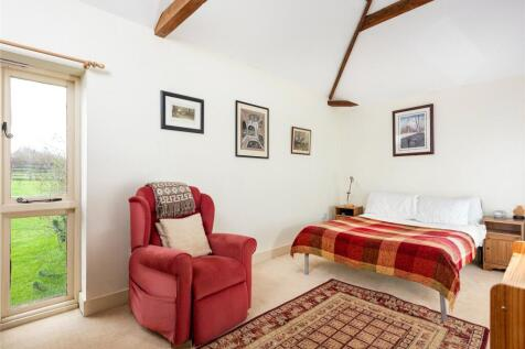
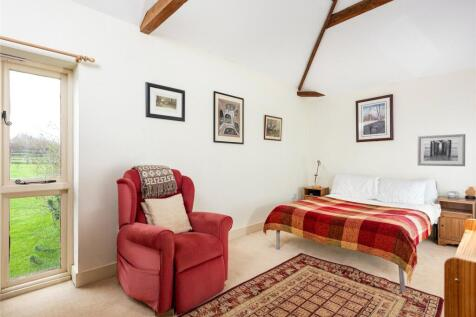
+ wall art [417,133,466,167]
